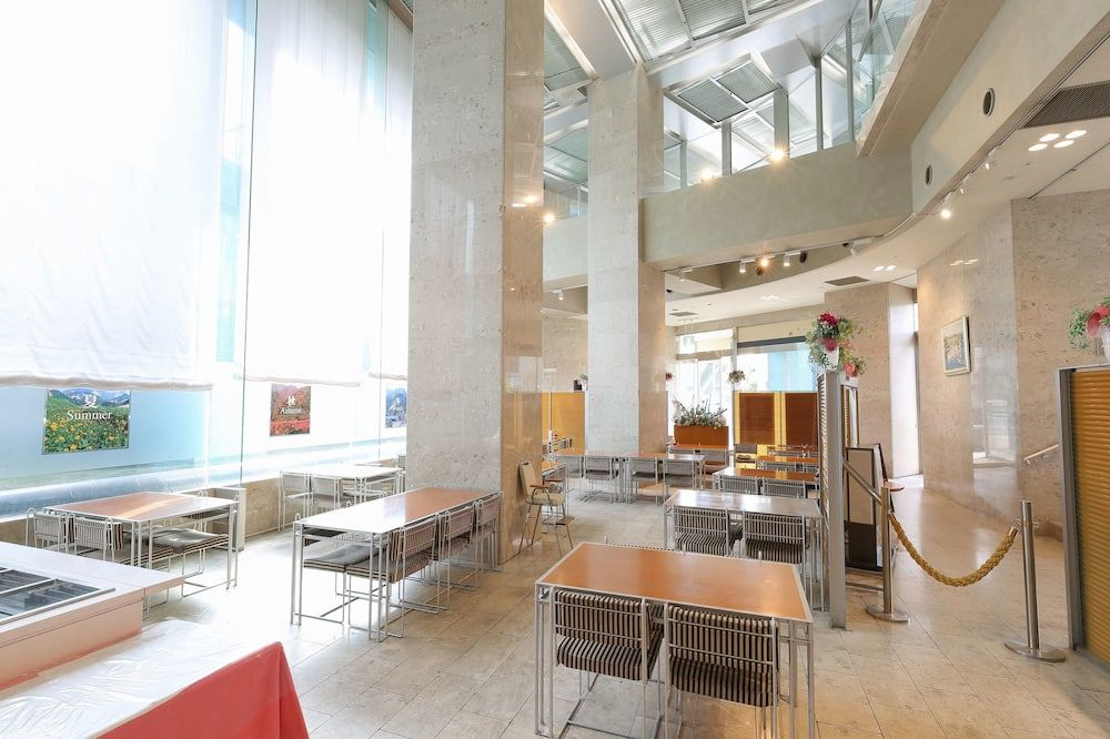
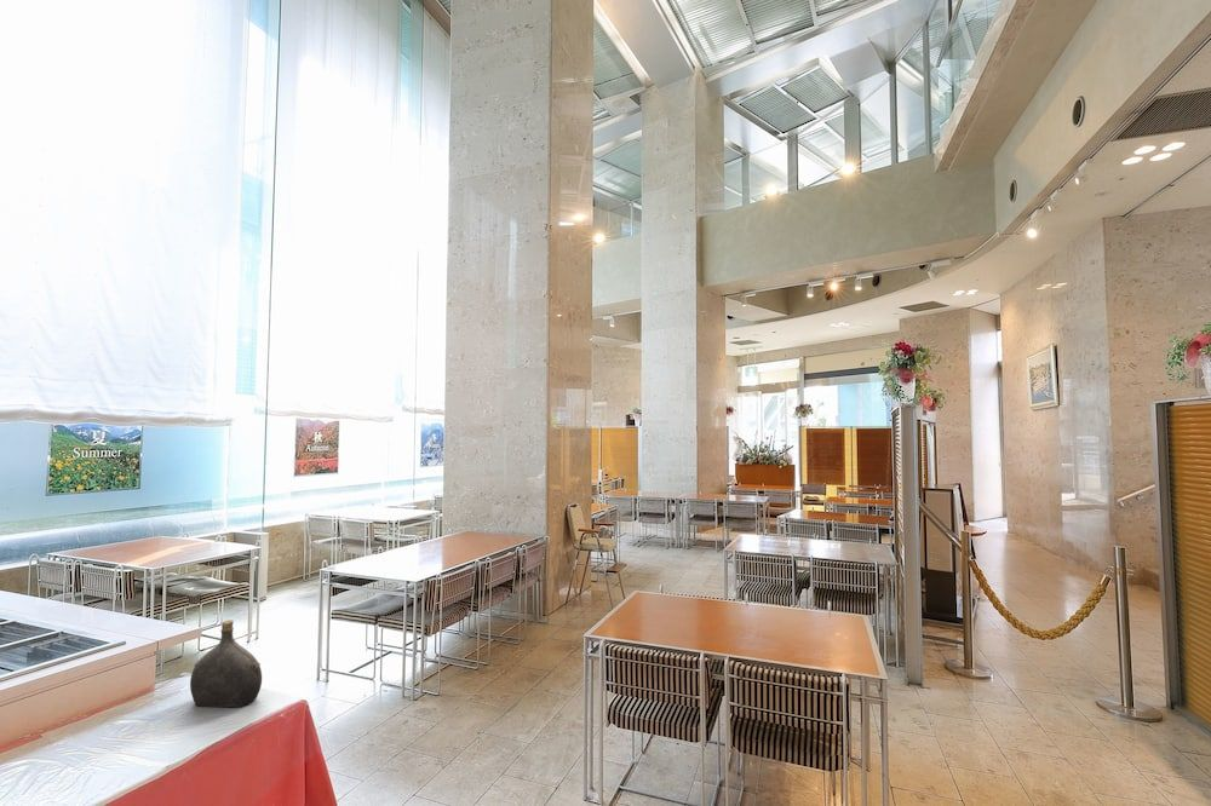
+ water jug [189,618,263,709]
